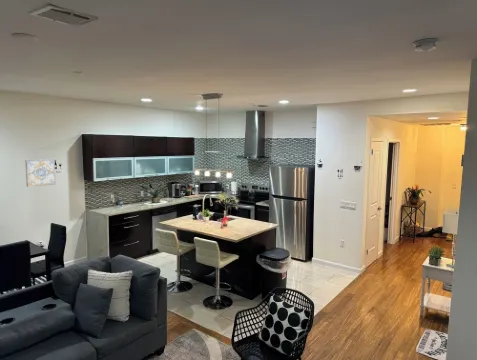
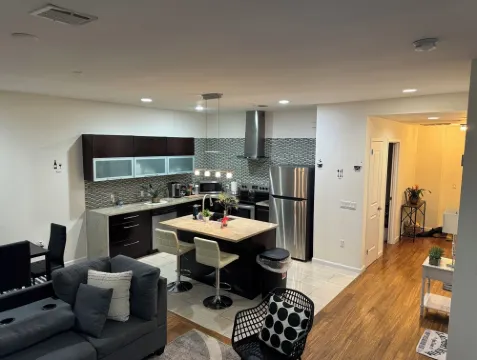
- wall art [24,158,56,188]
